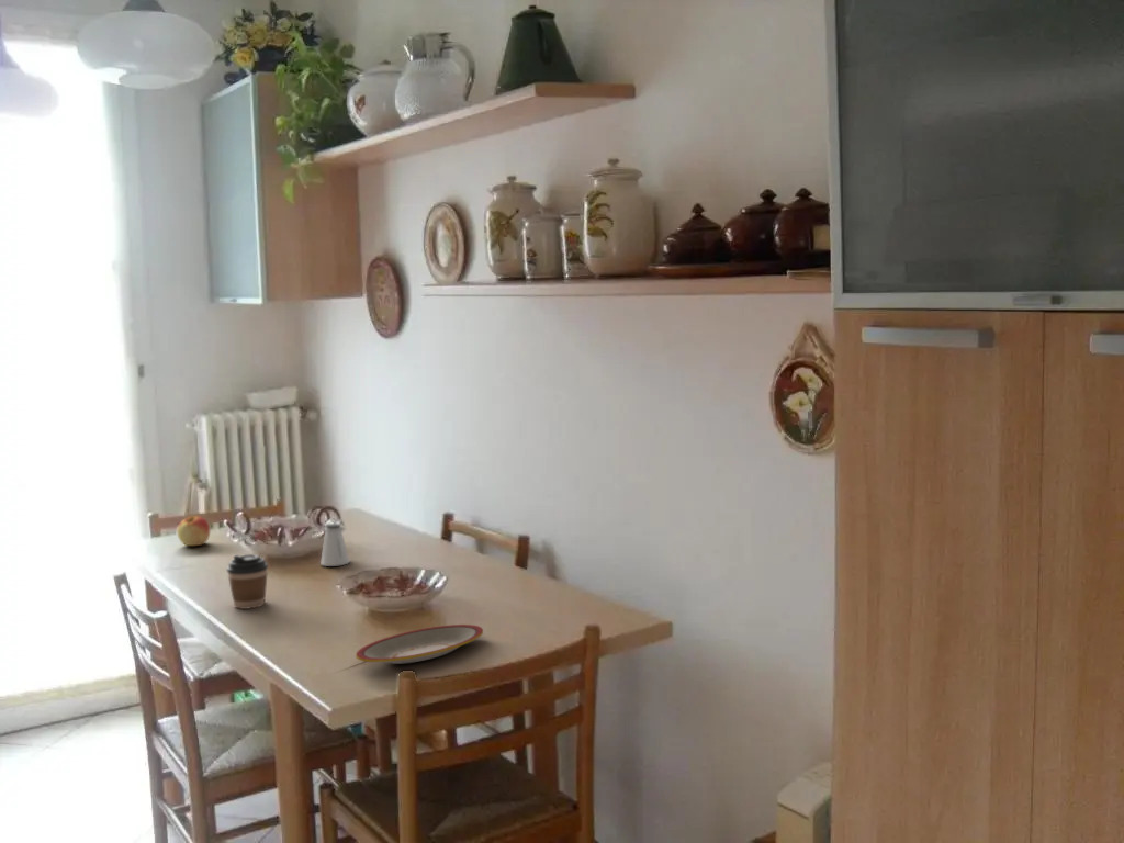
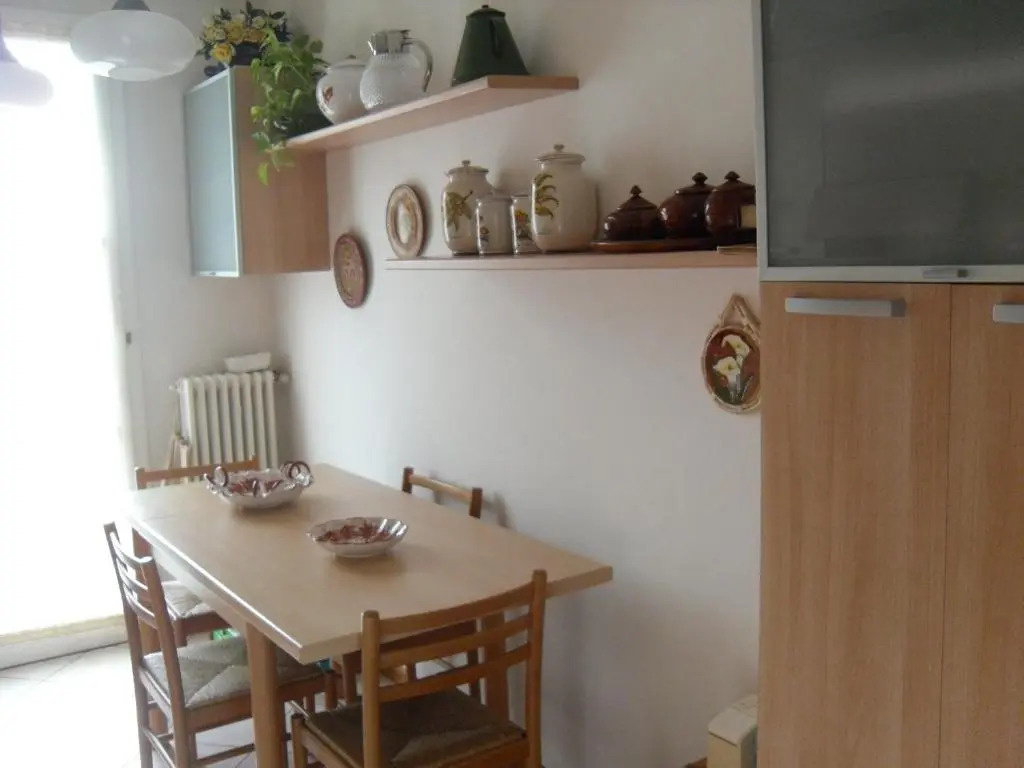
- apple [176,515,211,547]
- plate [355,623,484,665]
- saltshaker [319,522,350,567]
- coffee cup [225,553,269,610]
